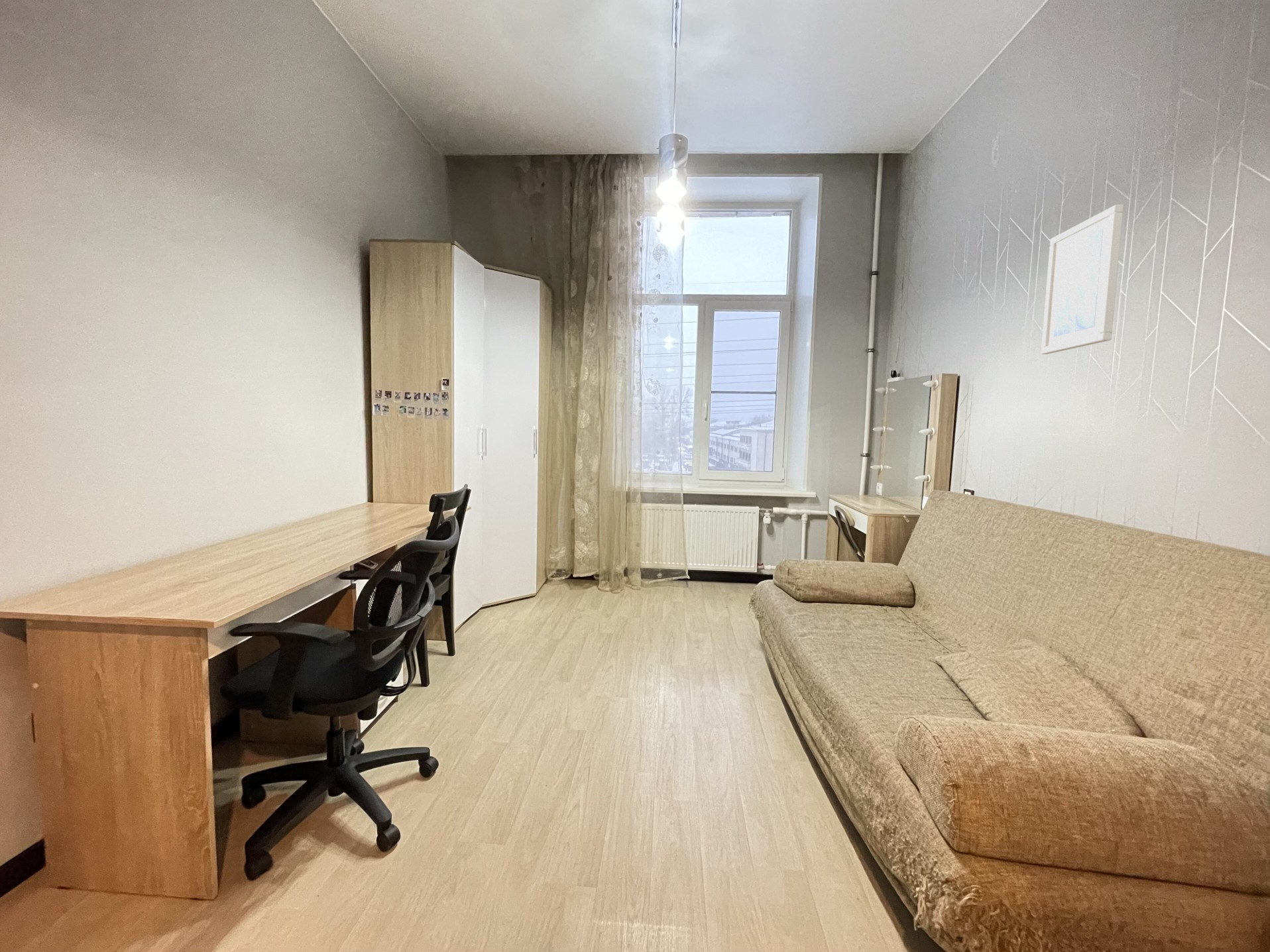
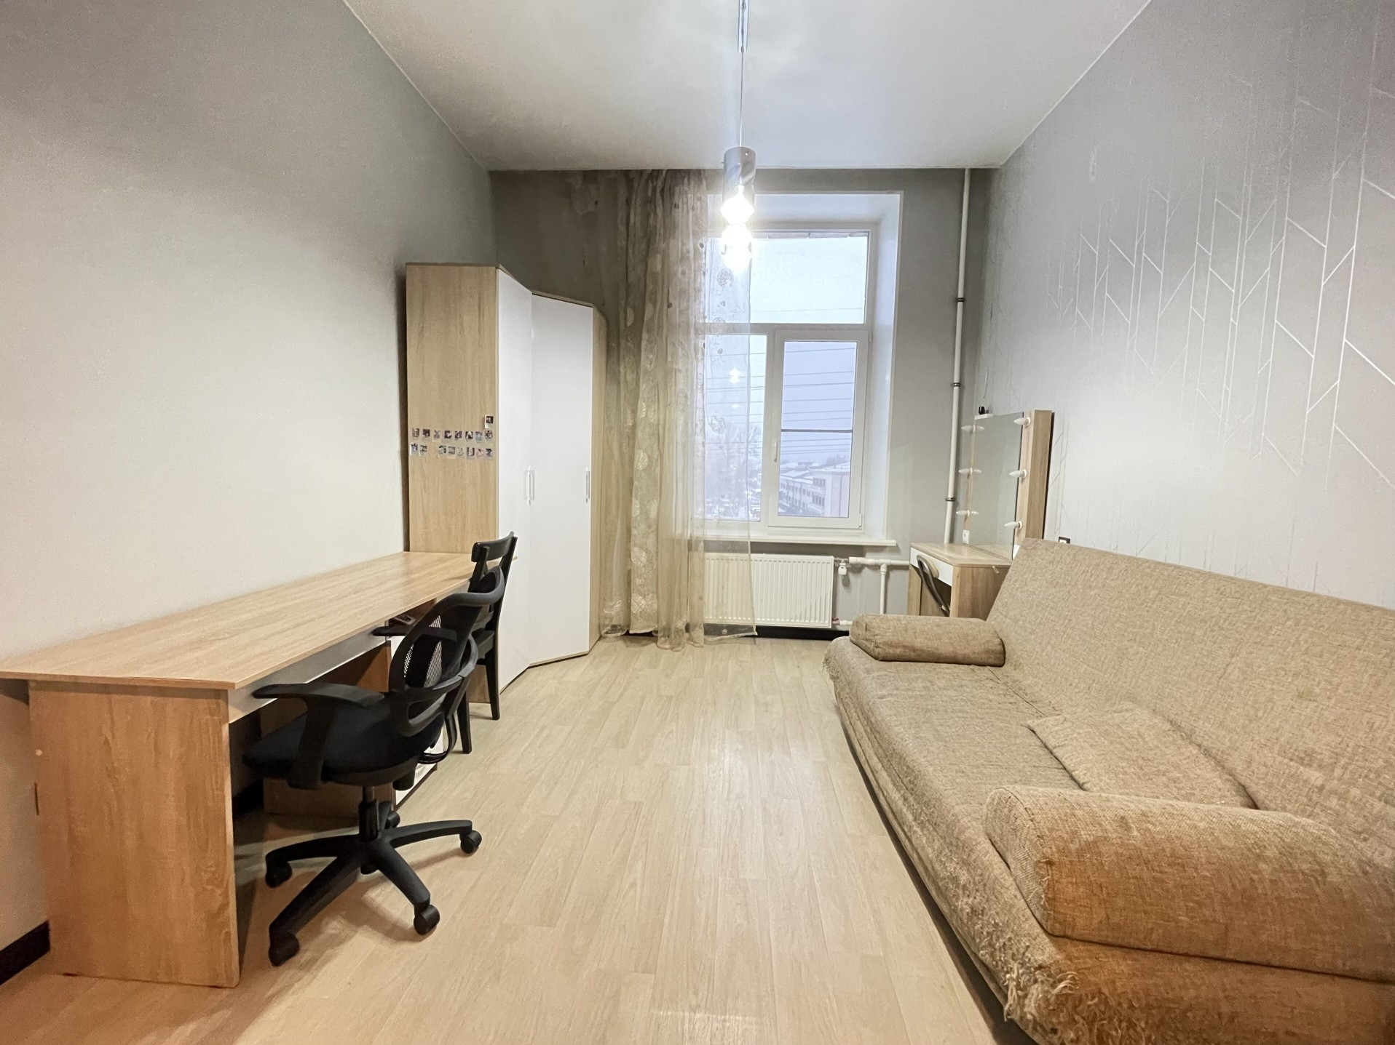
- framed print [1041,204,1124,355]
